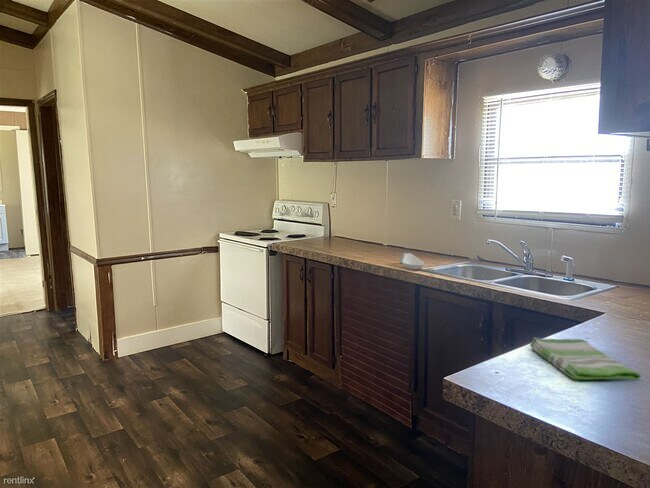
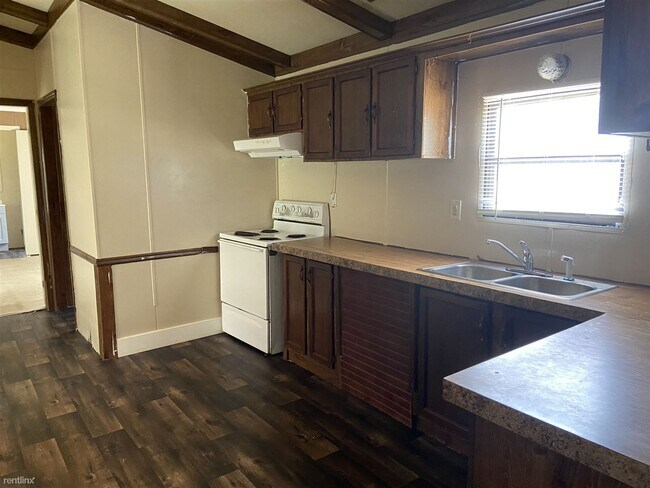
- spoon rest [399,252,425,271]
- dish towel [529,337,642,381]
